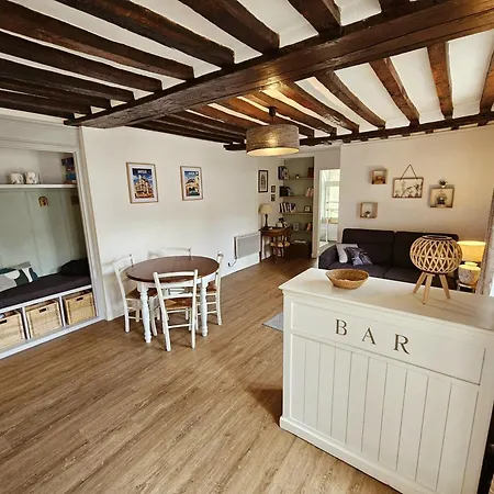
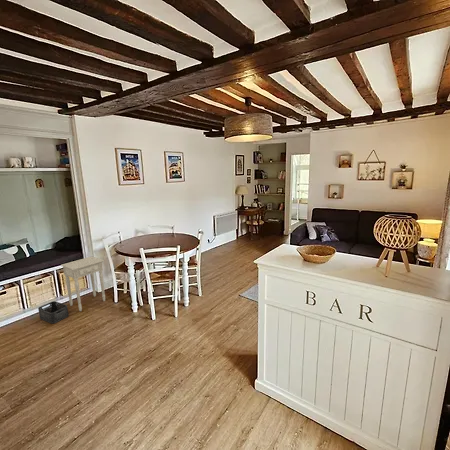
+ nightstand [60,256,106,312]
+ storage bin [37,300,70,324]
